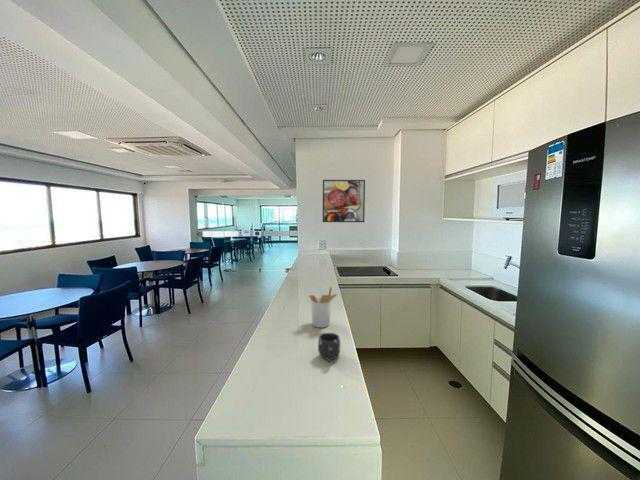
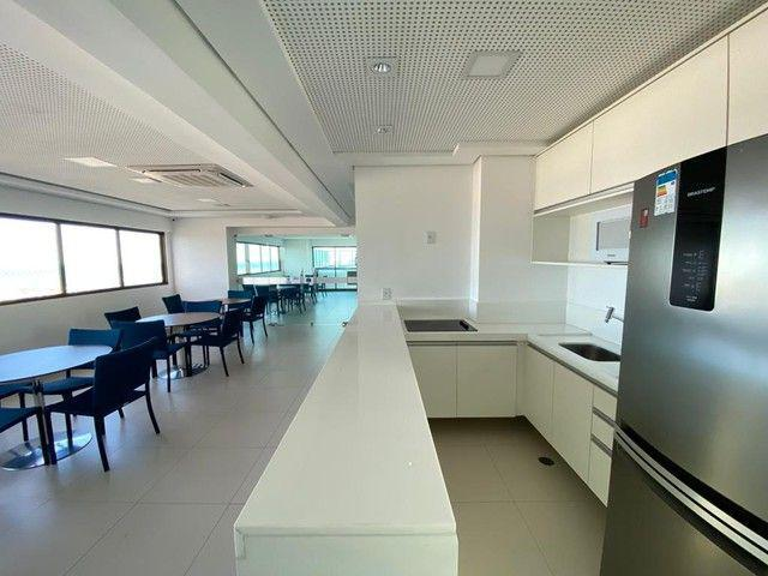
- utensil holder [308,286,338,329]
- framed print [322,179,366,223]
- mug [317,332,341,364]
